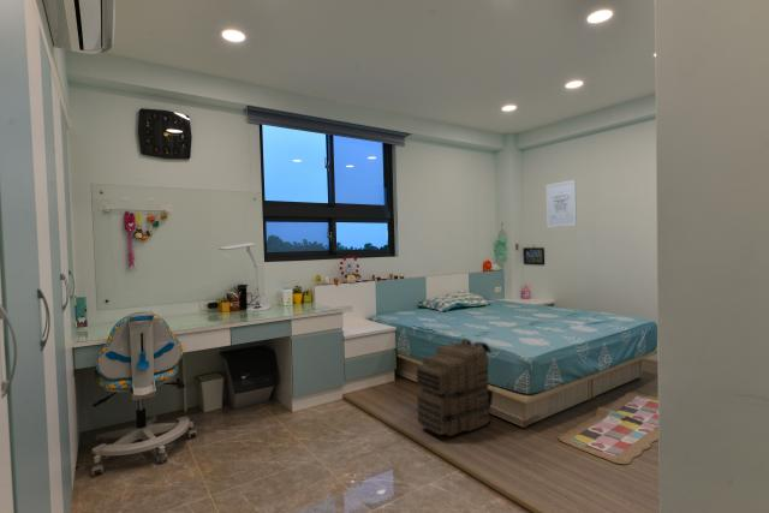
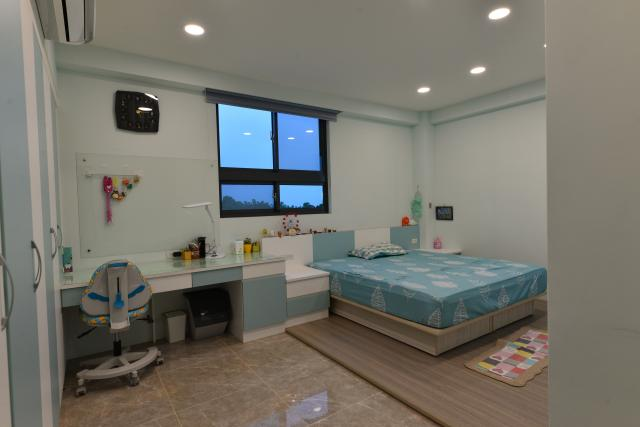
- wall art [544,179,578,229]
- backpack [416,338,494,437]
